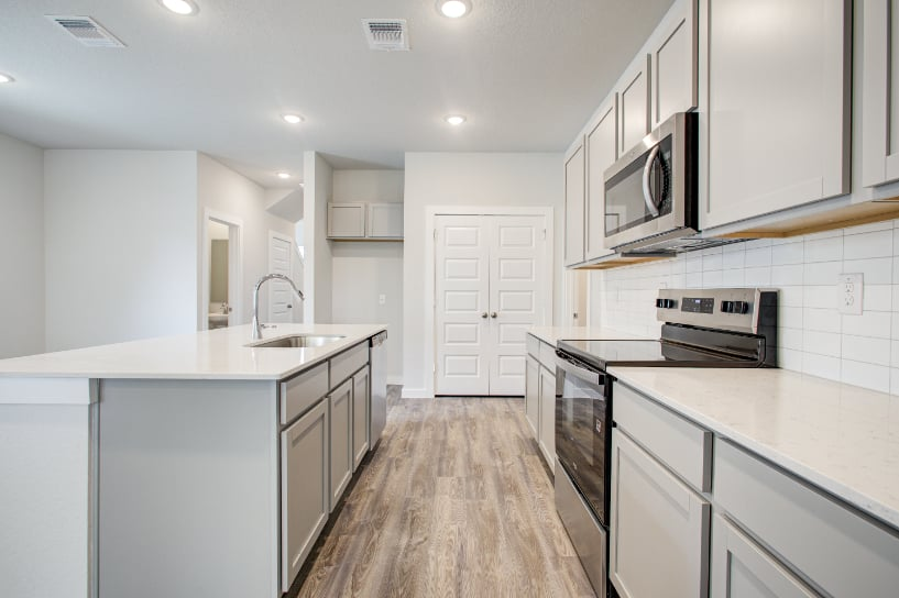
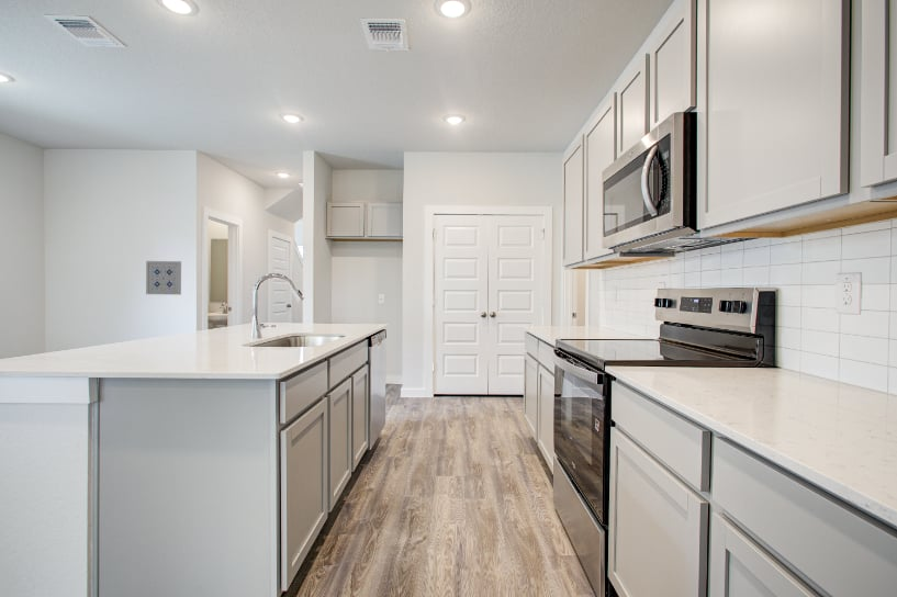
+ wall art [145,260,182,296]
